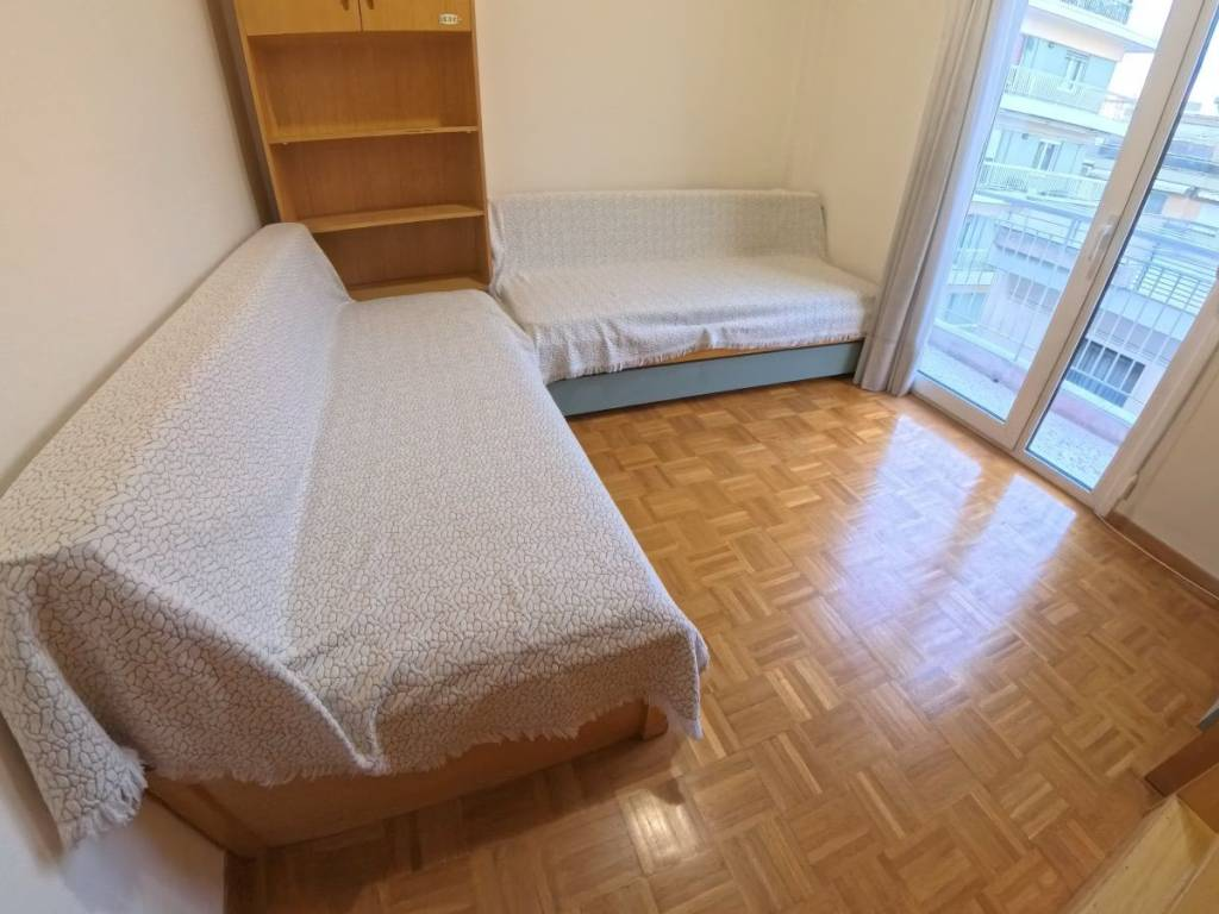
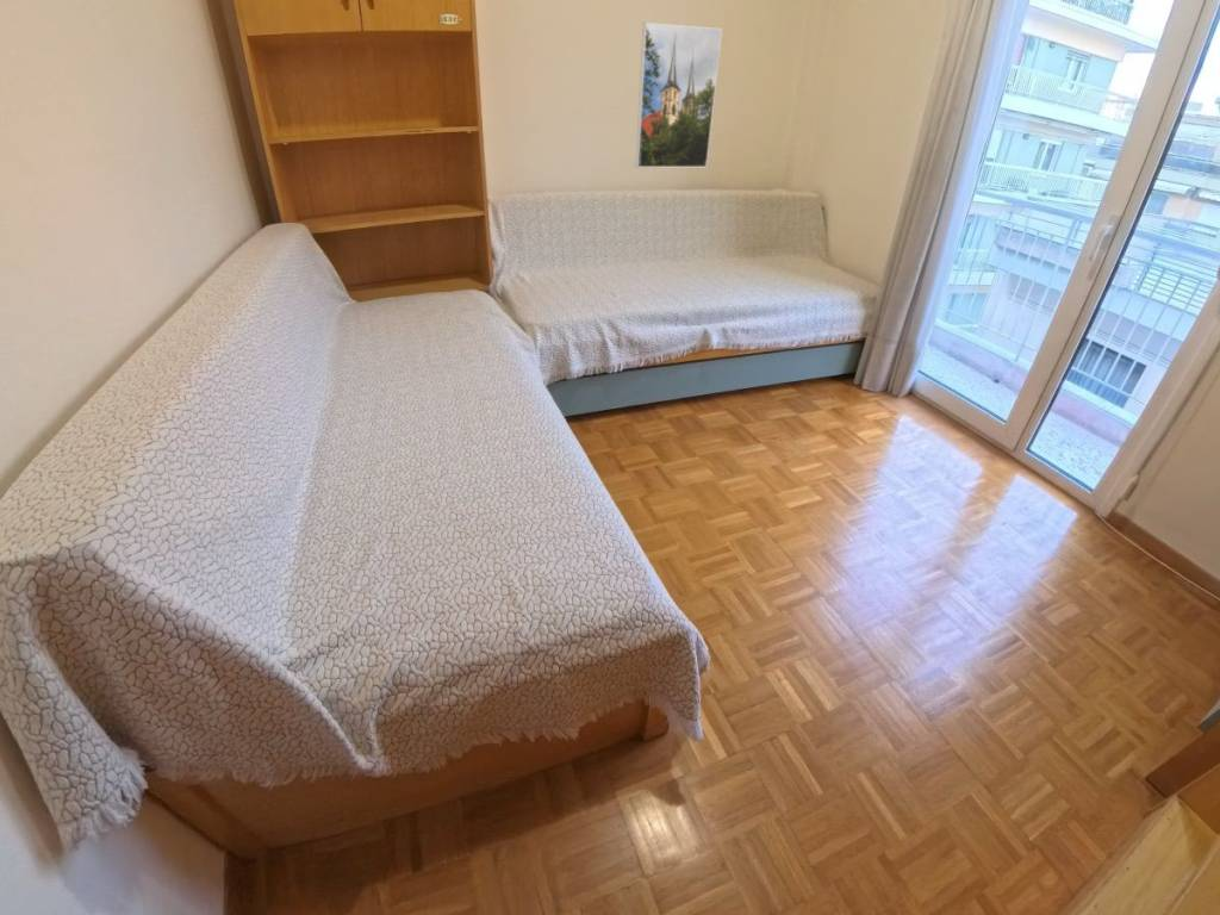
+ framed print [634,21,723,169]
